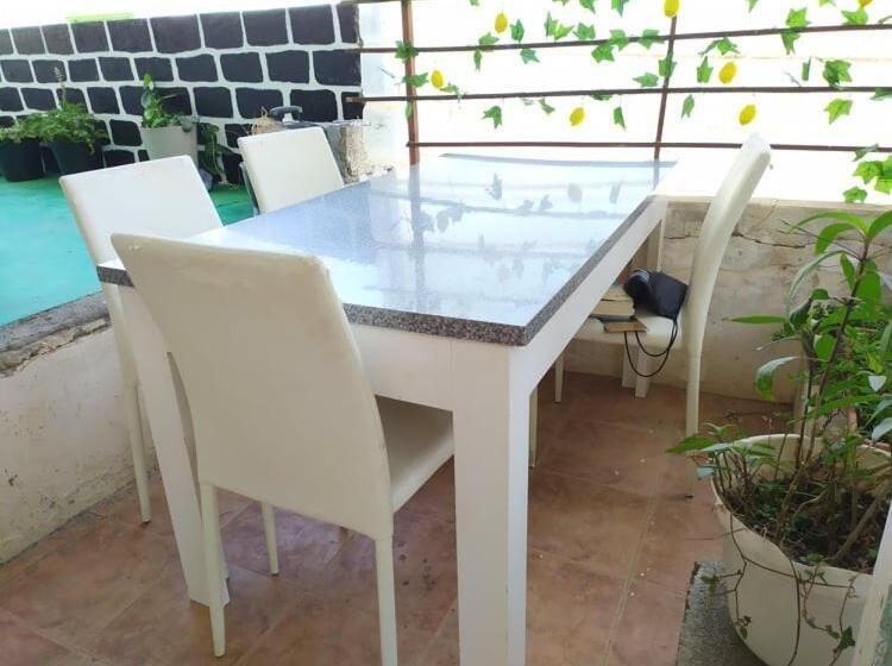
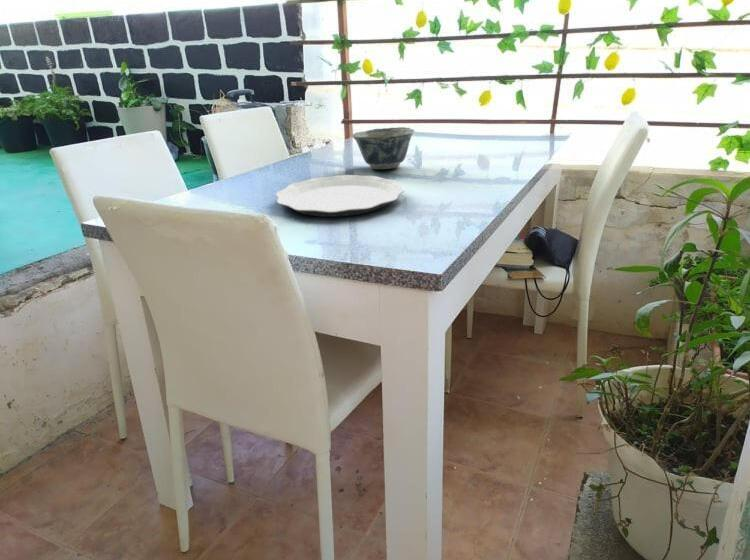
+ bowl [351,126,416,170]
+ plate [275,174,405,218]
